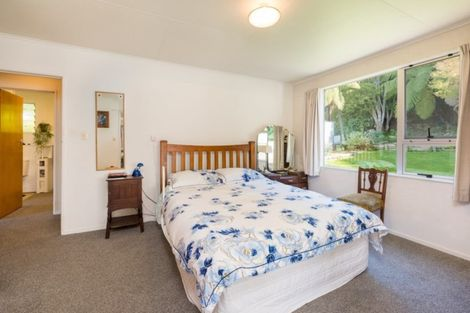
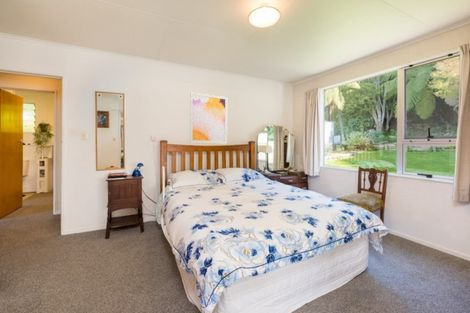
+ wall art [189,92,228,145]
